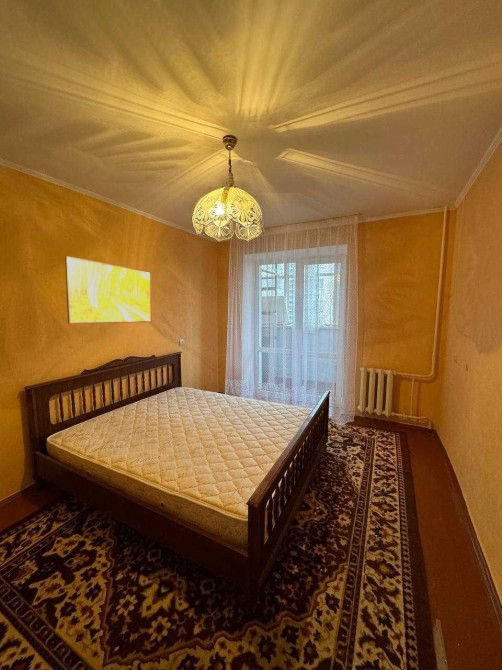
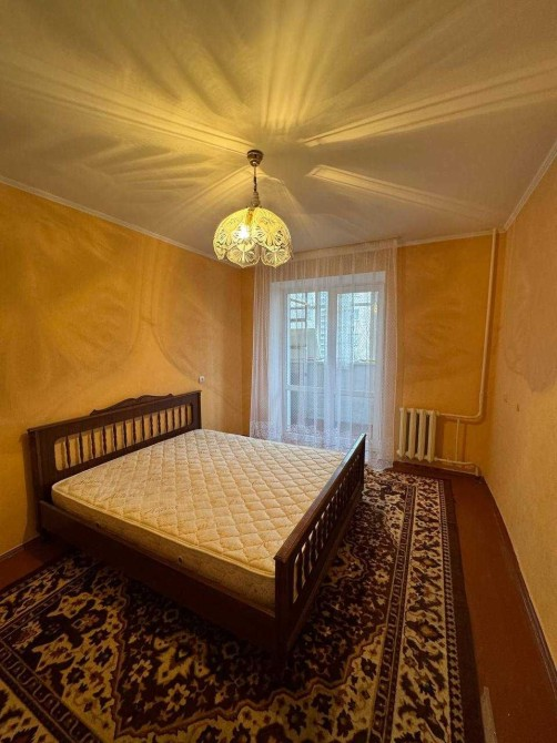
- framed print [64,255,152,325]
